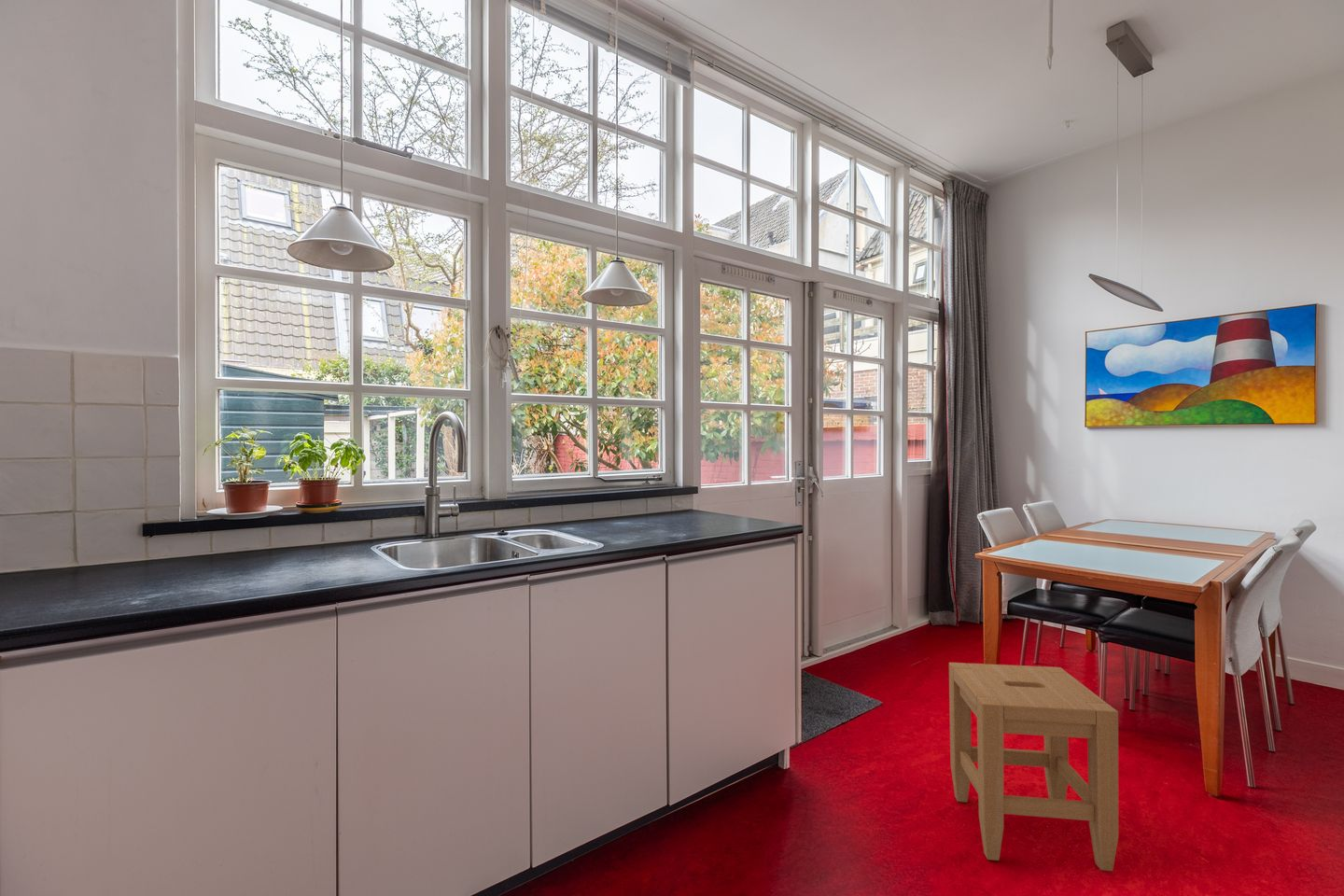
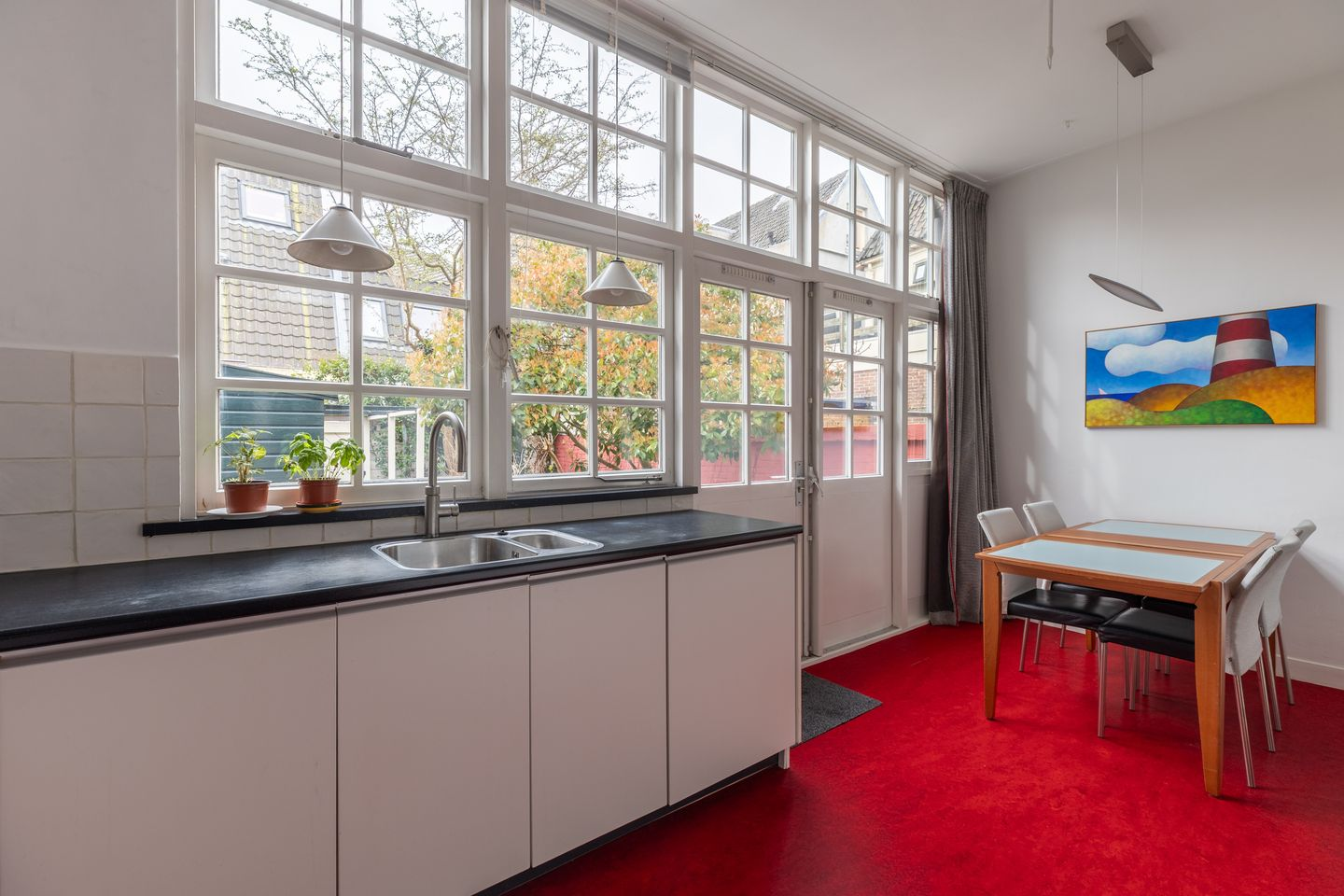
- stool [948,662,1119,872]
